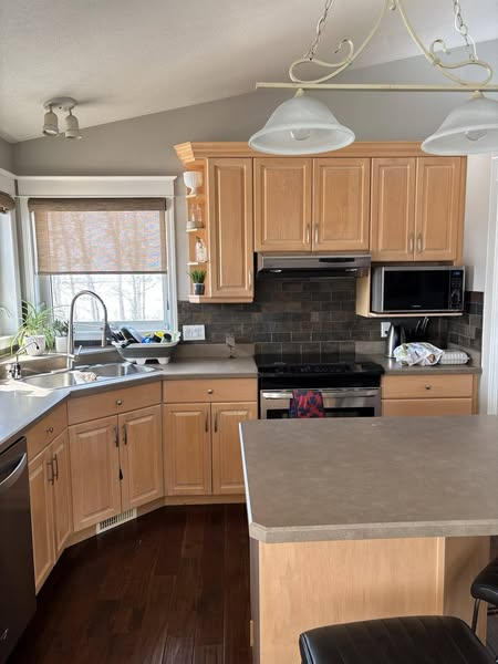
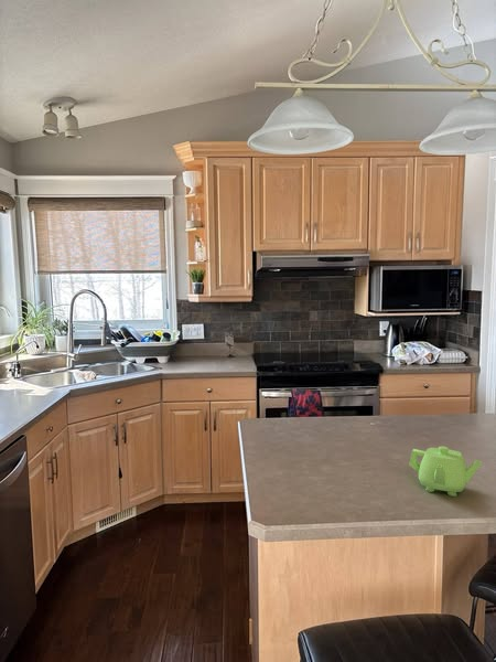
+ teapot [408,446,483,498]
